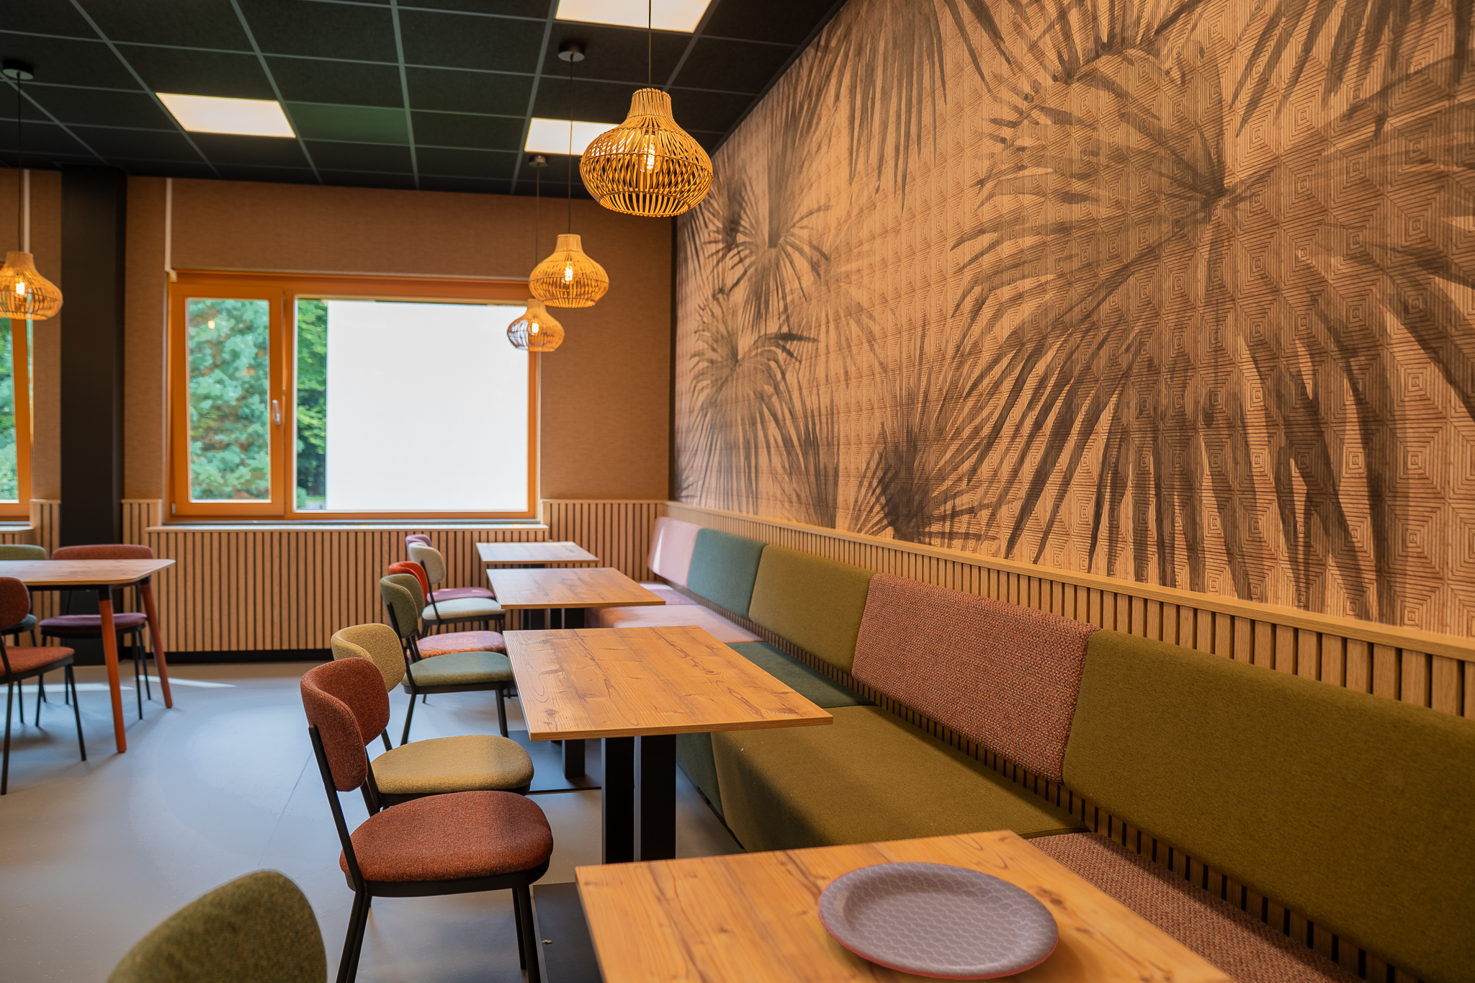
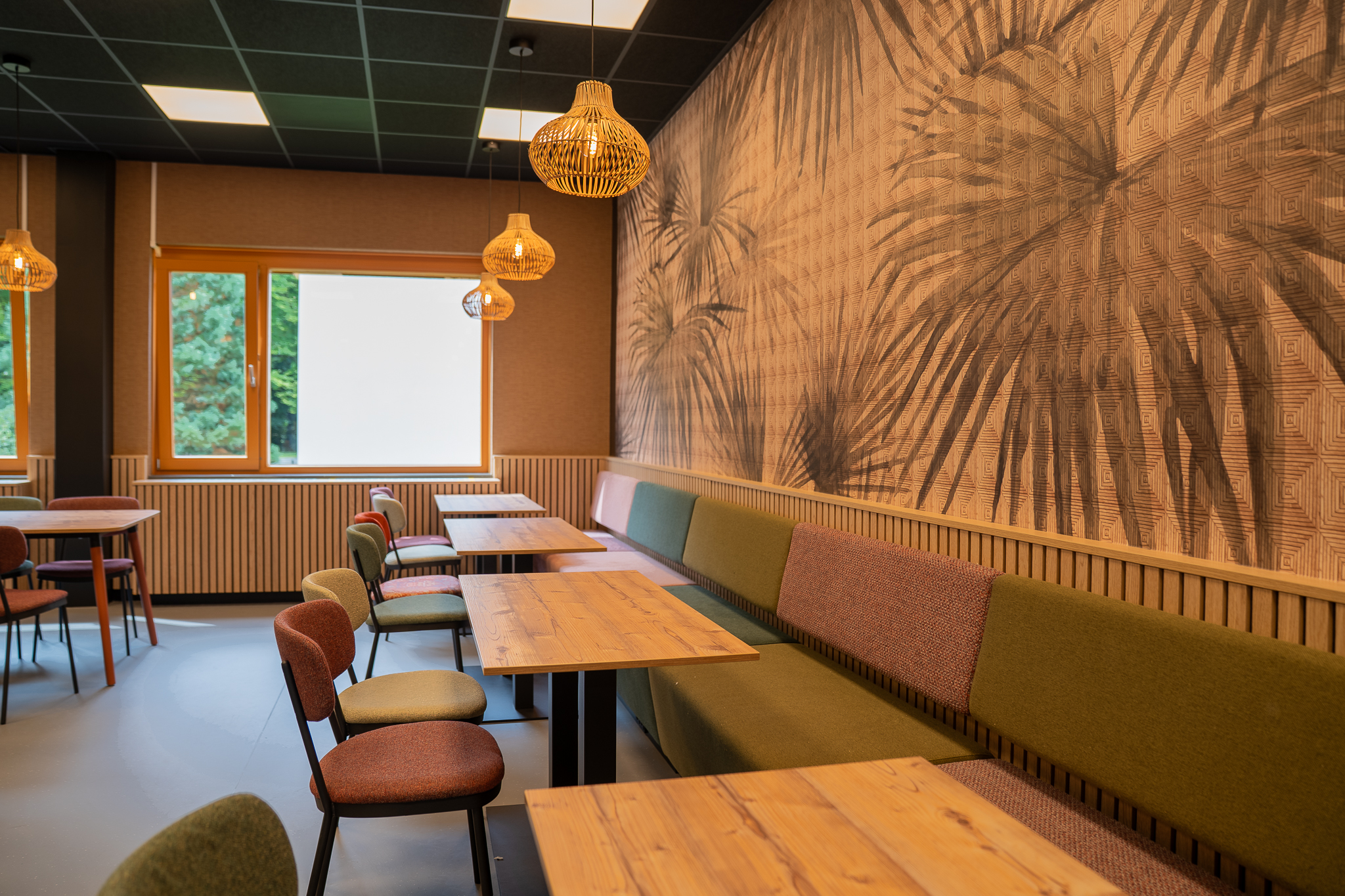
- plate [817,861,1059,981]
